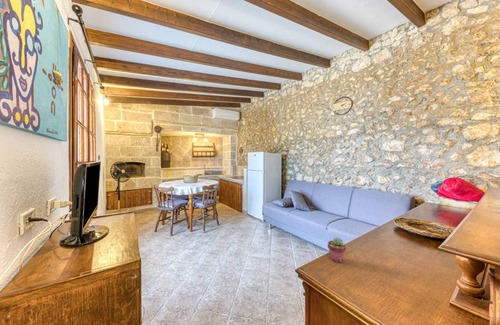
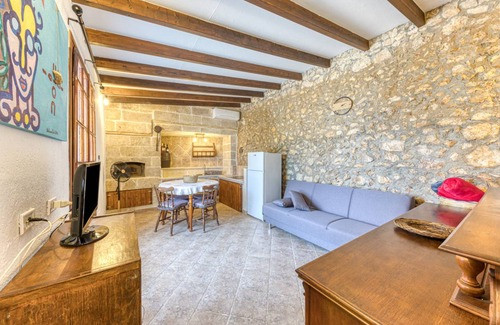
- potted succulent [327,237,347,263]
